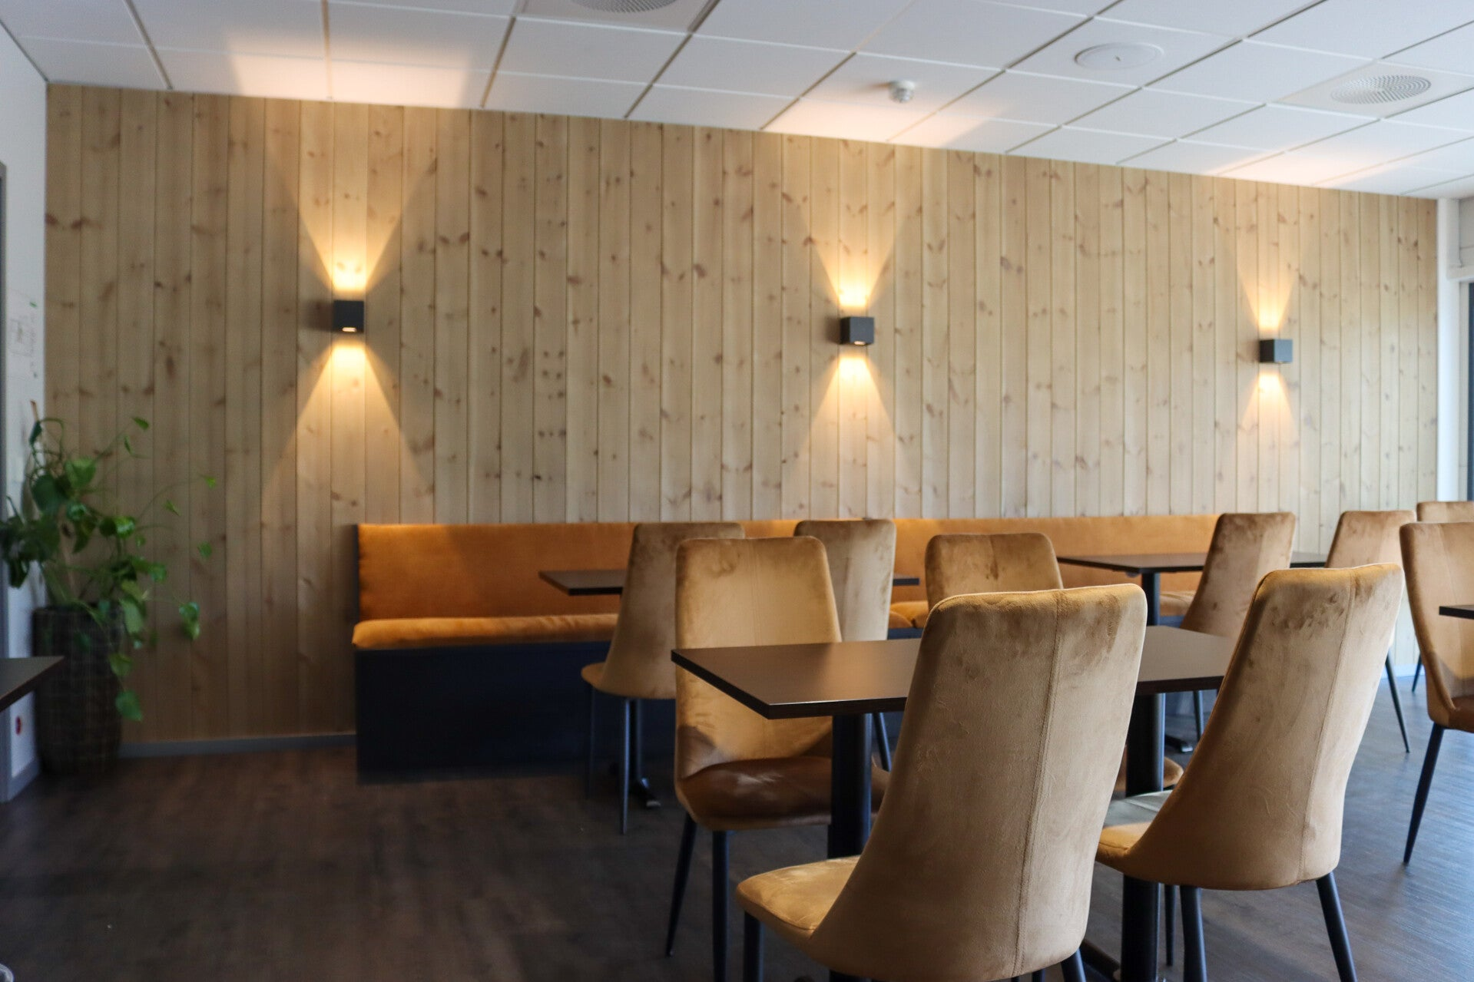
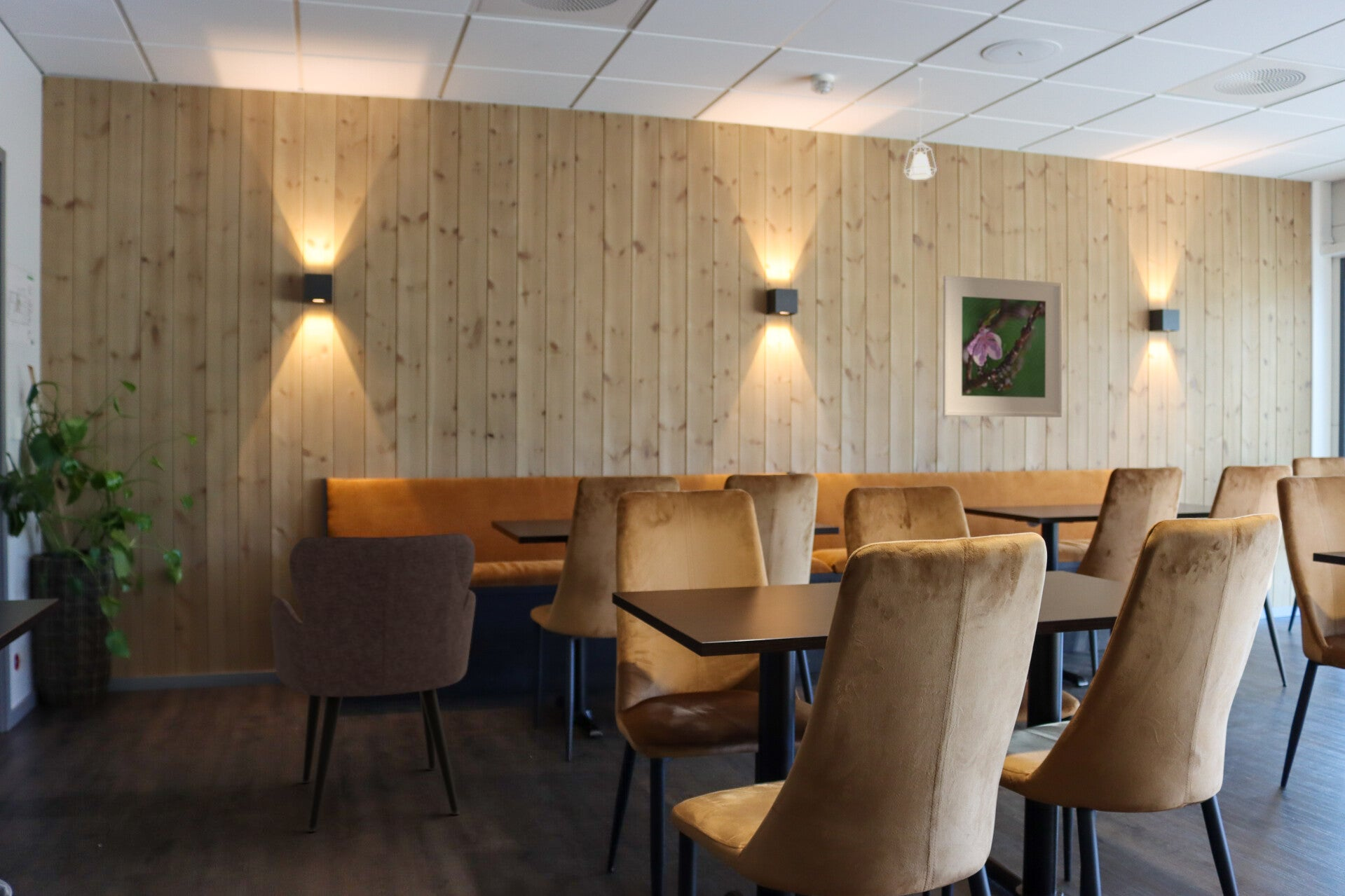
+ armchair [269,532,477,832]
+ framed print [942,275,1063,418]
+ pendant lamp [903,77,938,181]
